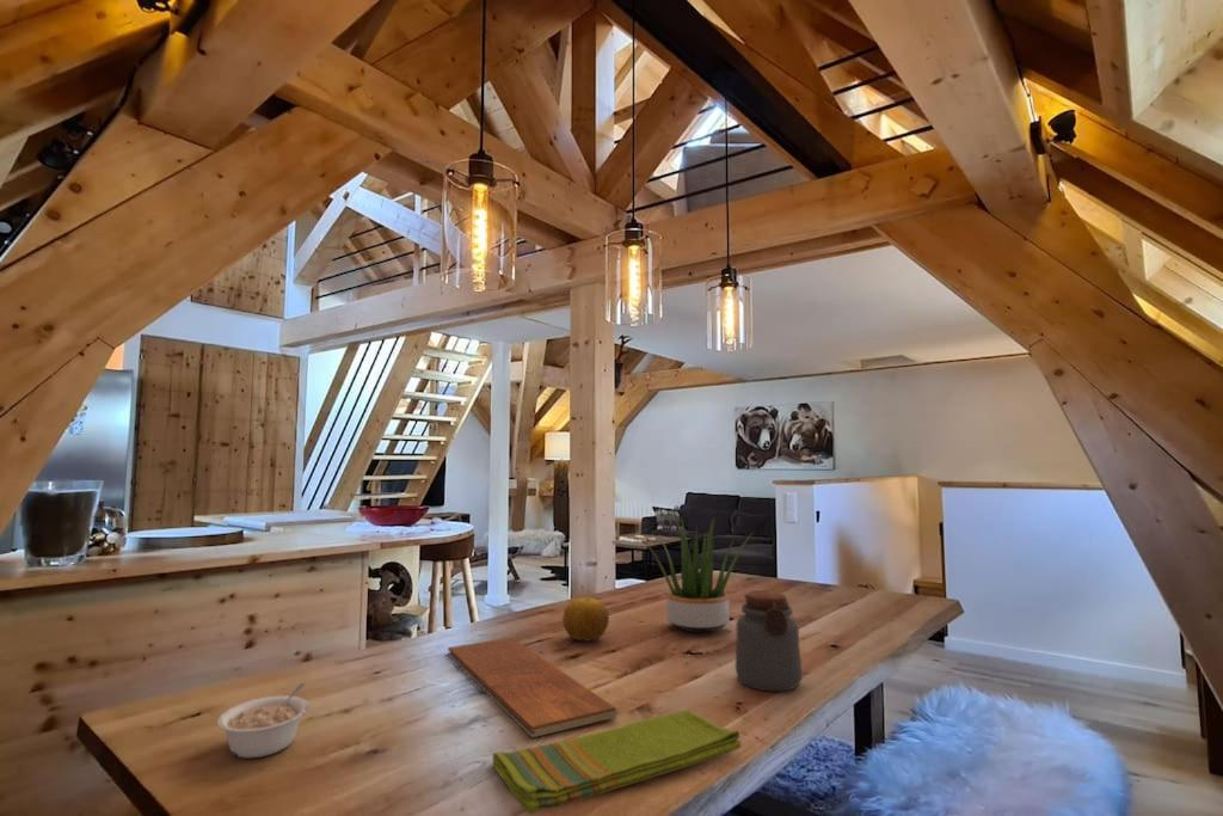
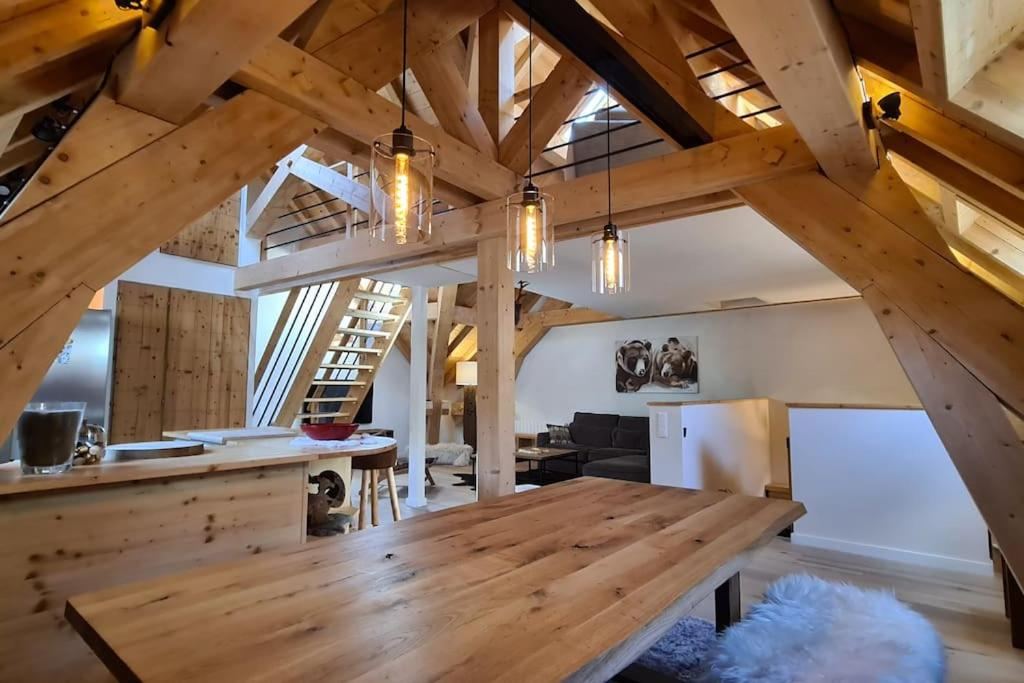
- legume [216,682,309,759]
- potted plant [638,515,755,633]
- jar [735,589,804,692]
- dish towel [492,710,742,815]
- fruit [561,596,610,642]
- chopping board [447,637,620,740]
